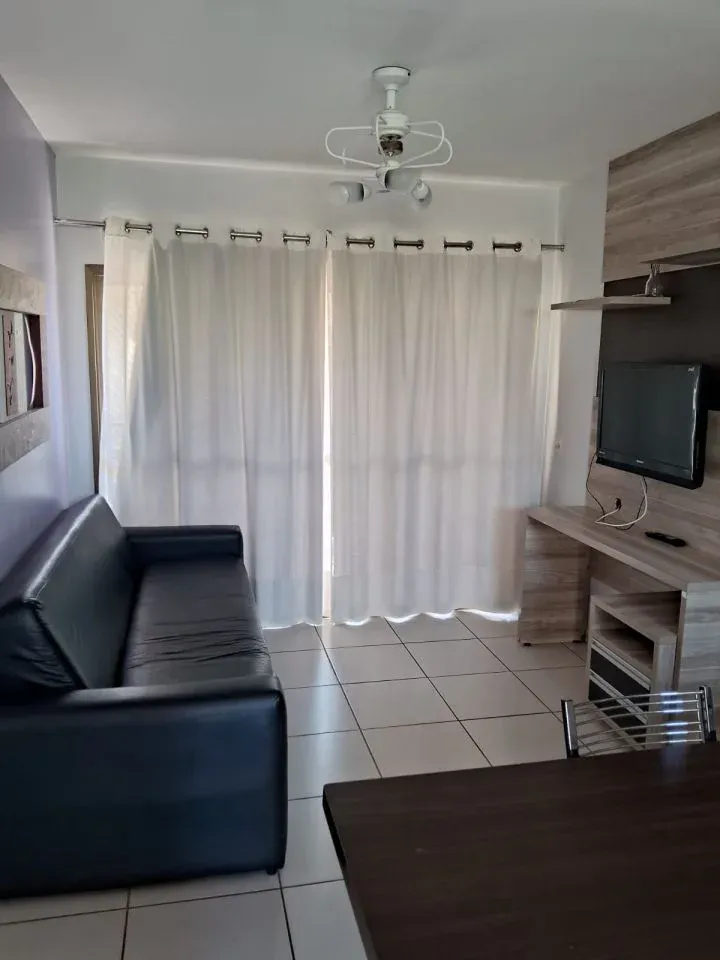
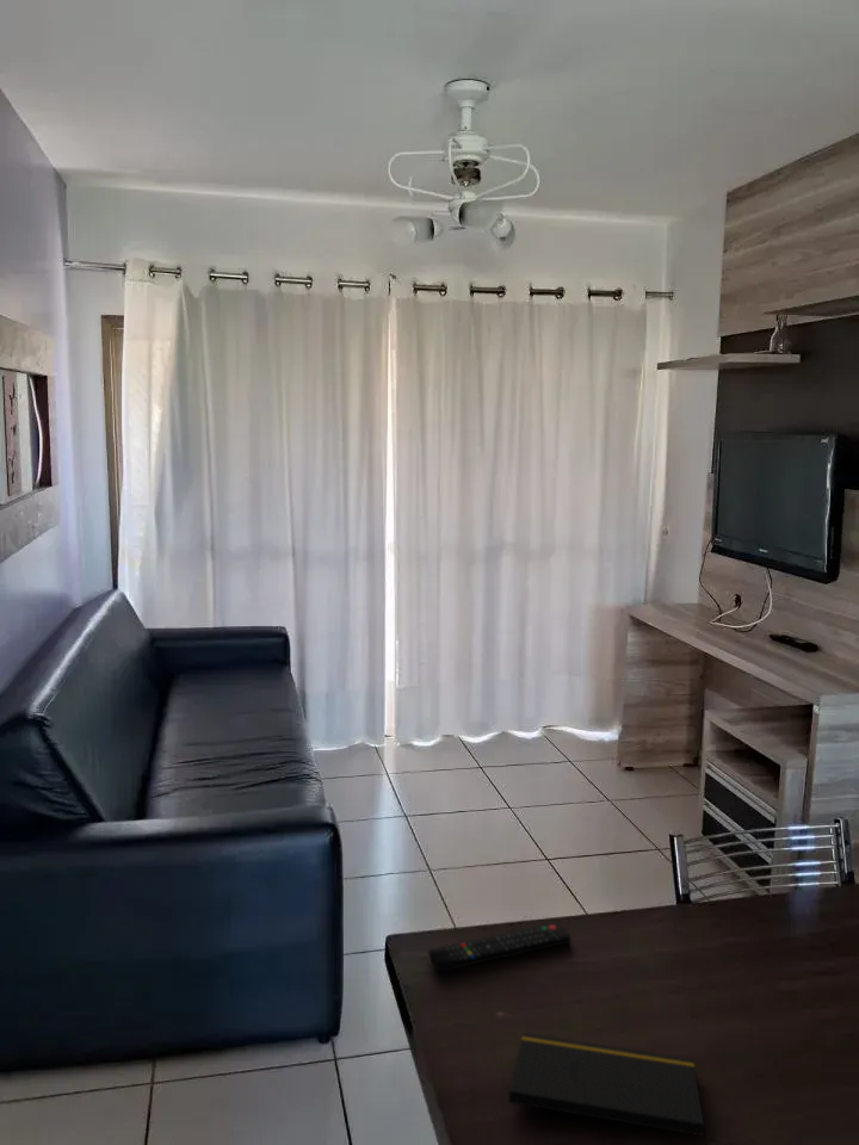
+ notepad [507,1032,707,1145]
+ remote control [427,922,571,972]
